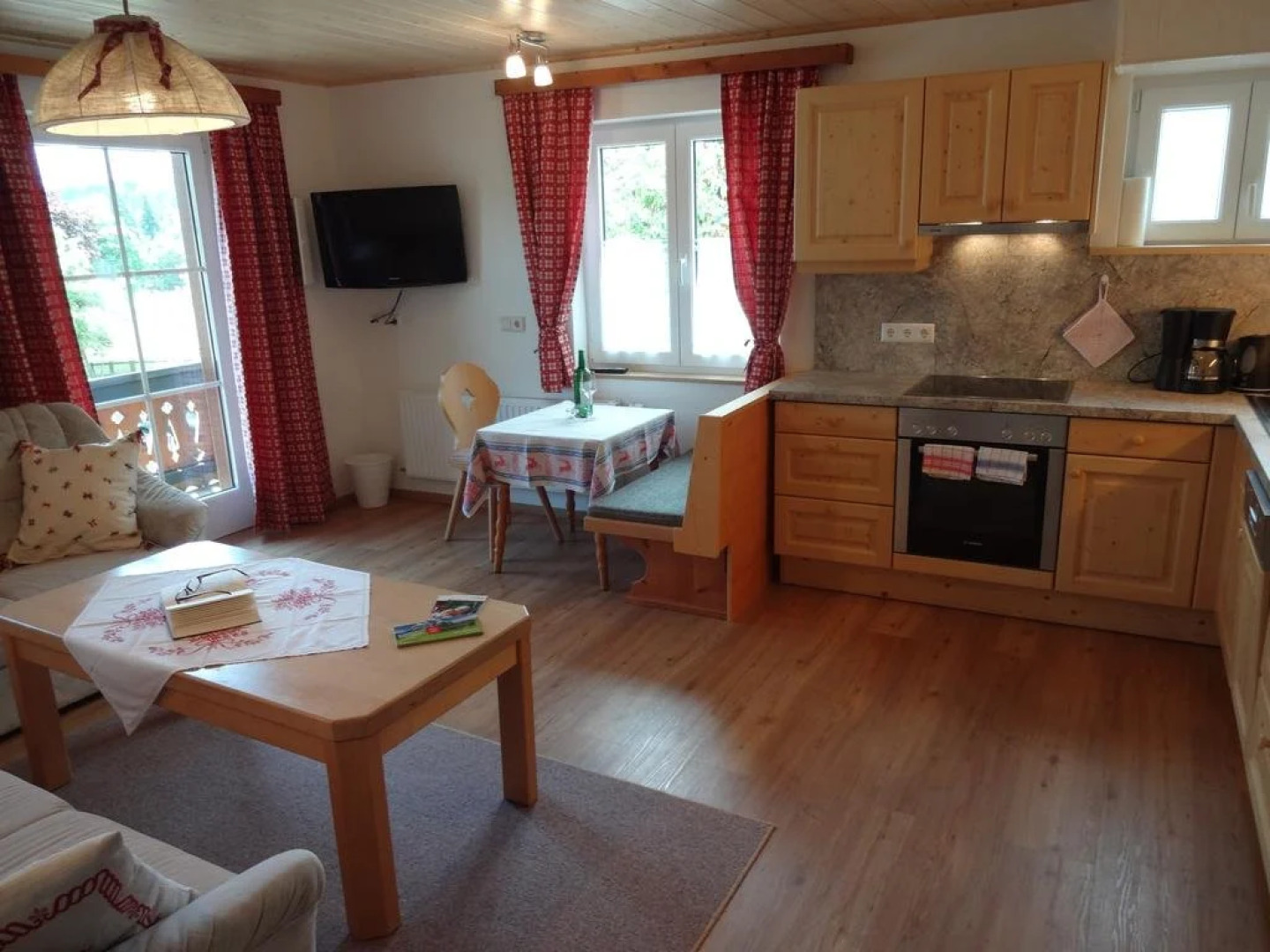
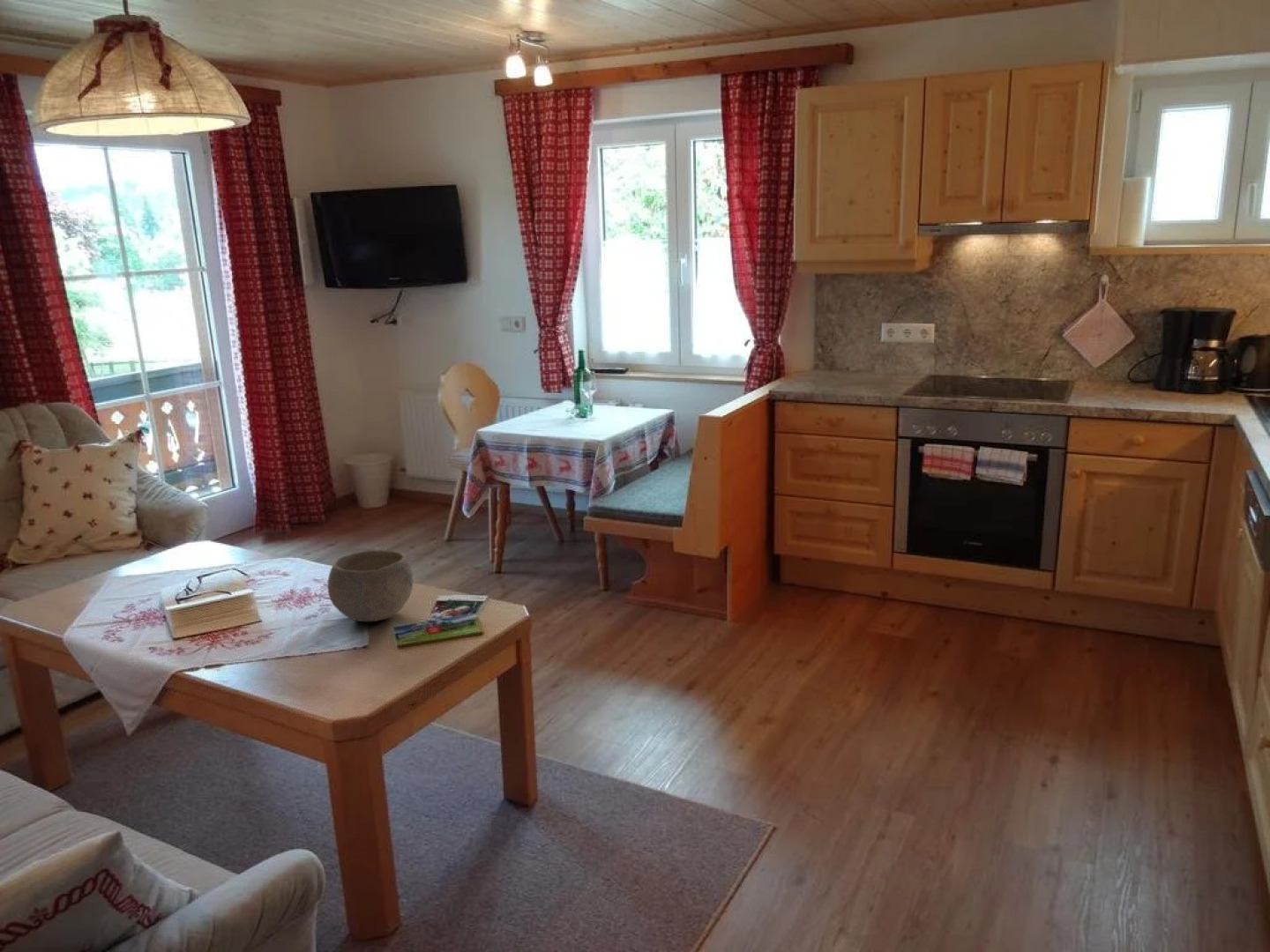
+ bowl [326,549,415,622]
